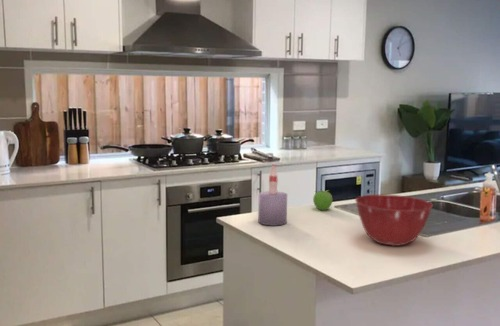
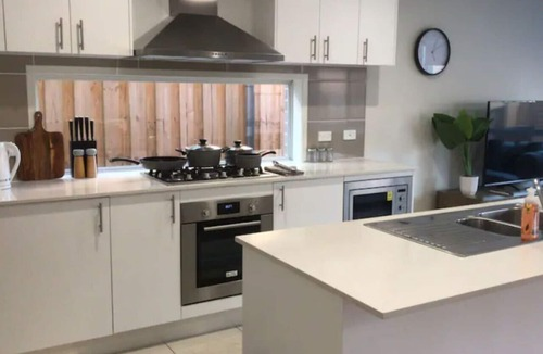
- fruit [312,189,333,211]
- bottle [257,164,288,226]
- mixing bowl [354,194,434,247]
